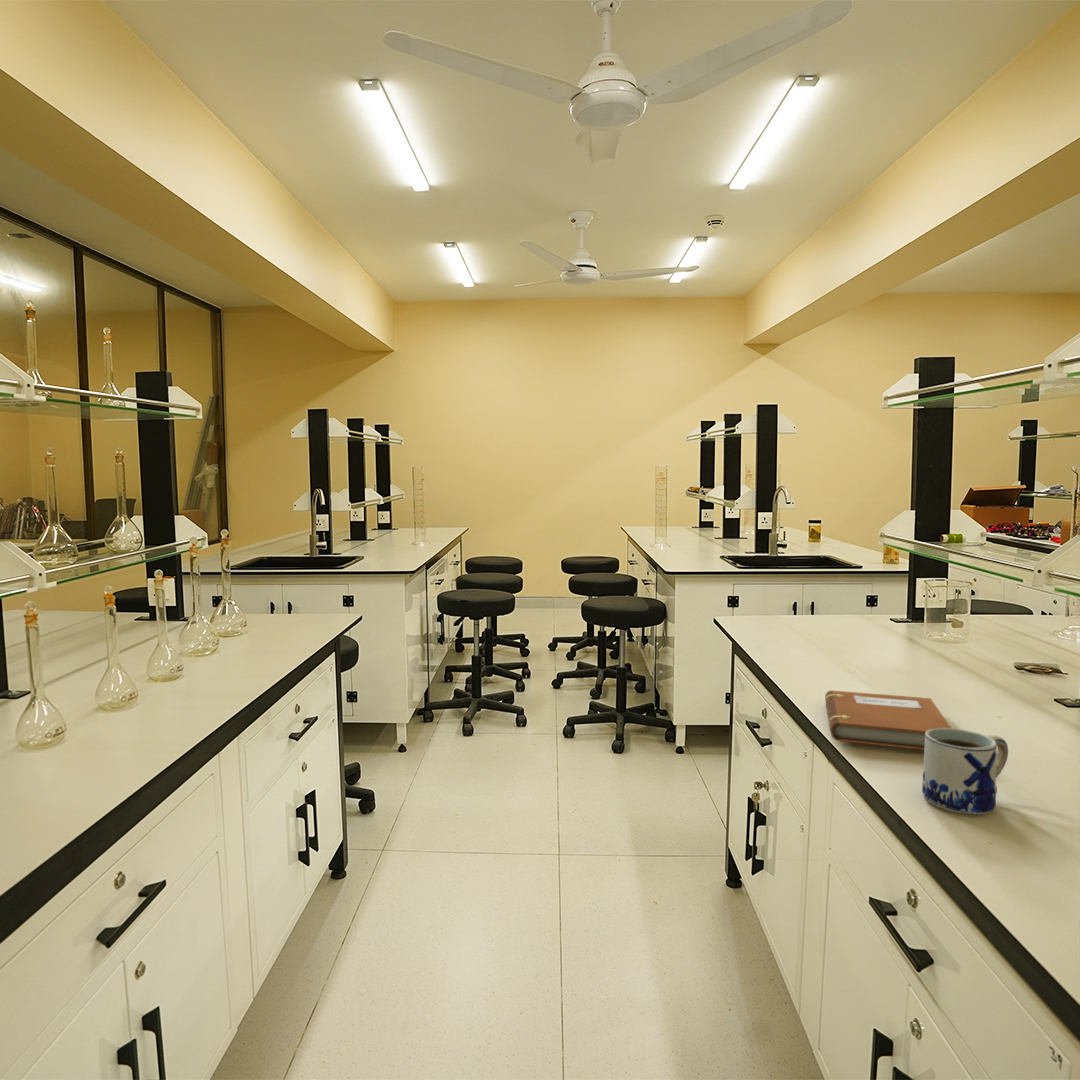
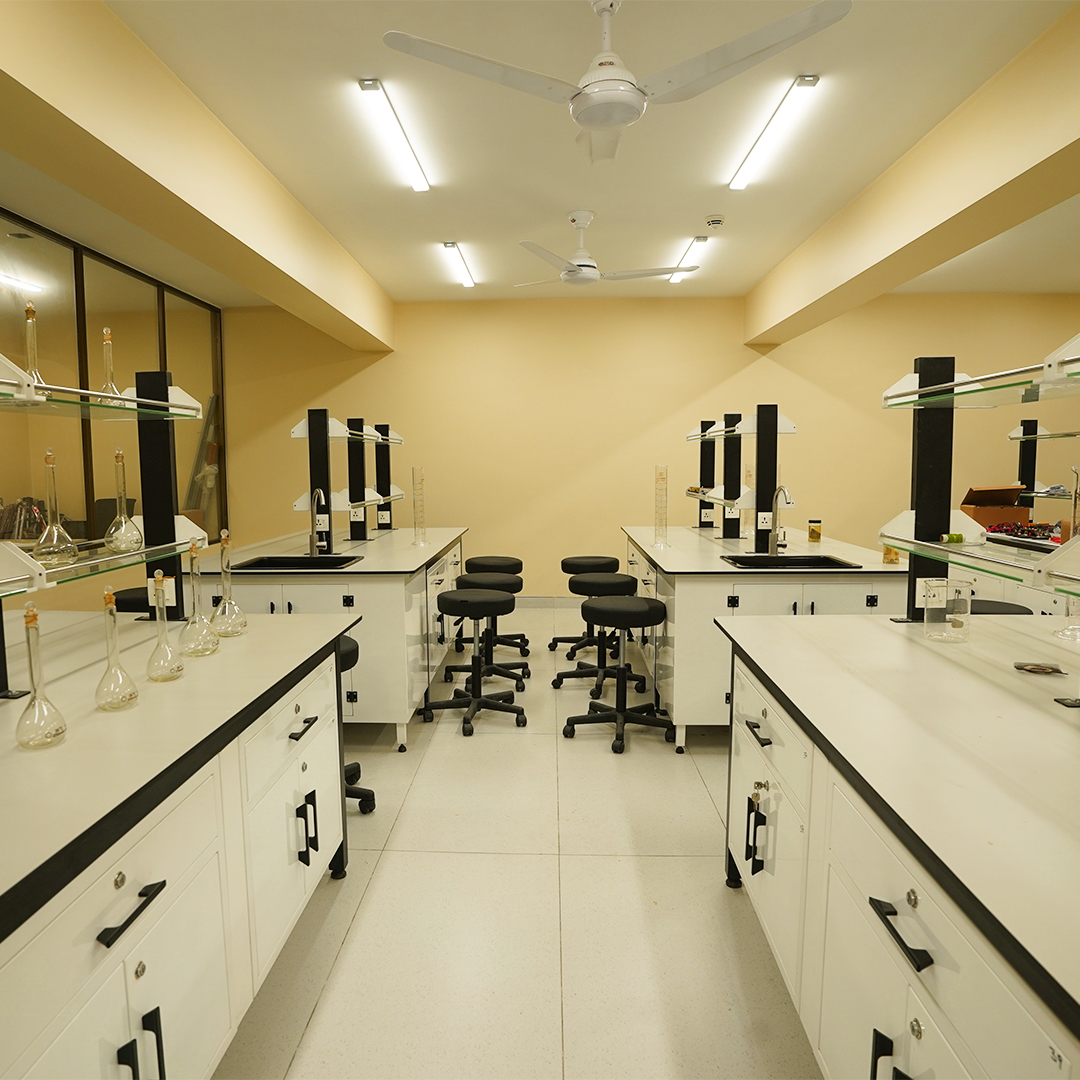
- notebook [824,689,952,751]
- mug [921,727,1009,815]
